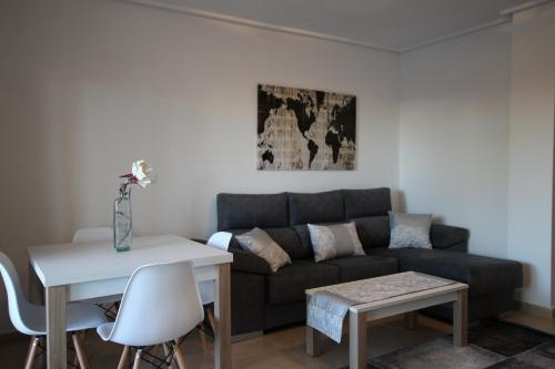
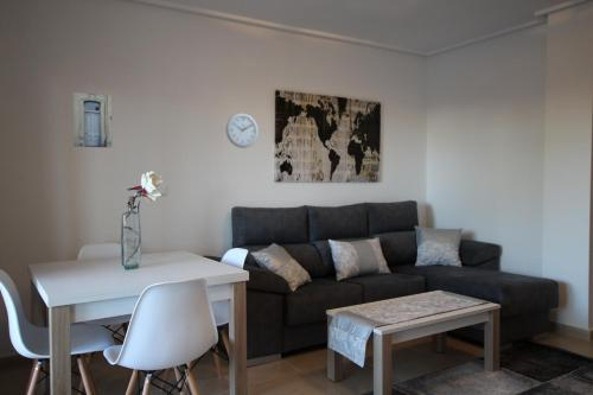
+ wall clock [225,112,260,149]
+ wall art [71,91,113,149]
